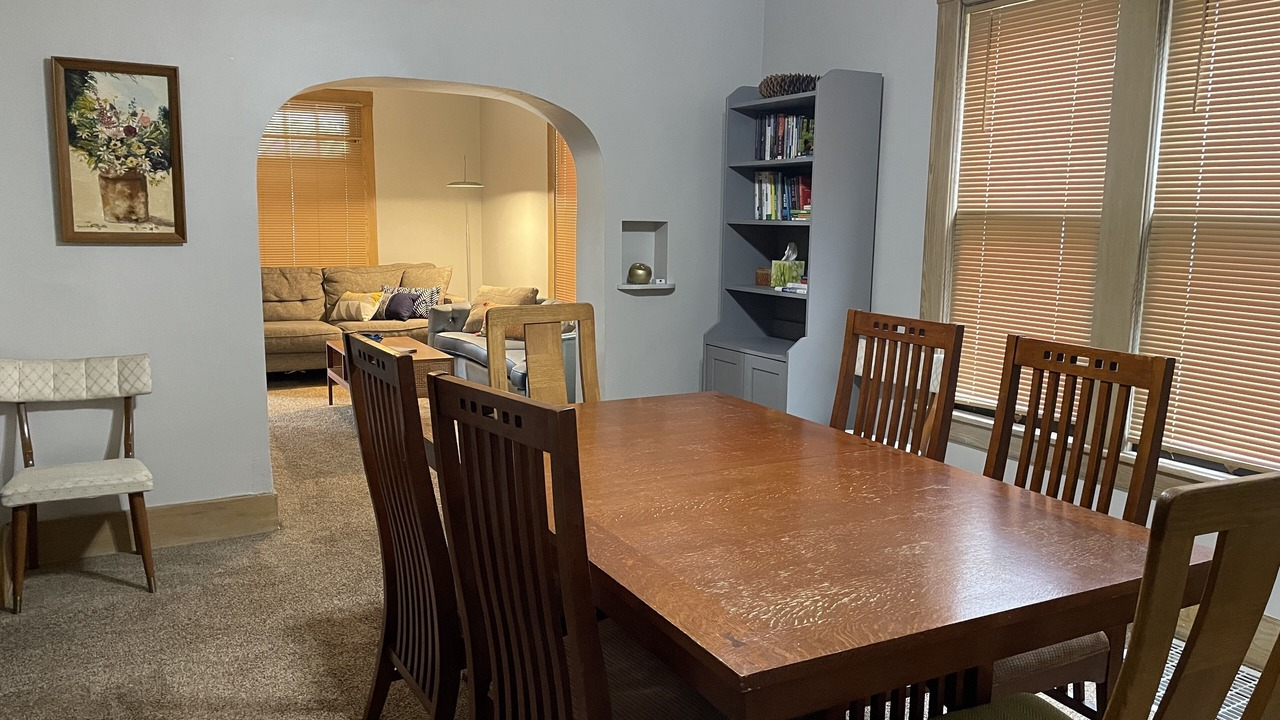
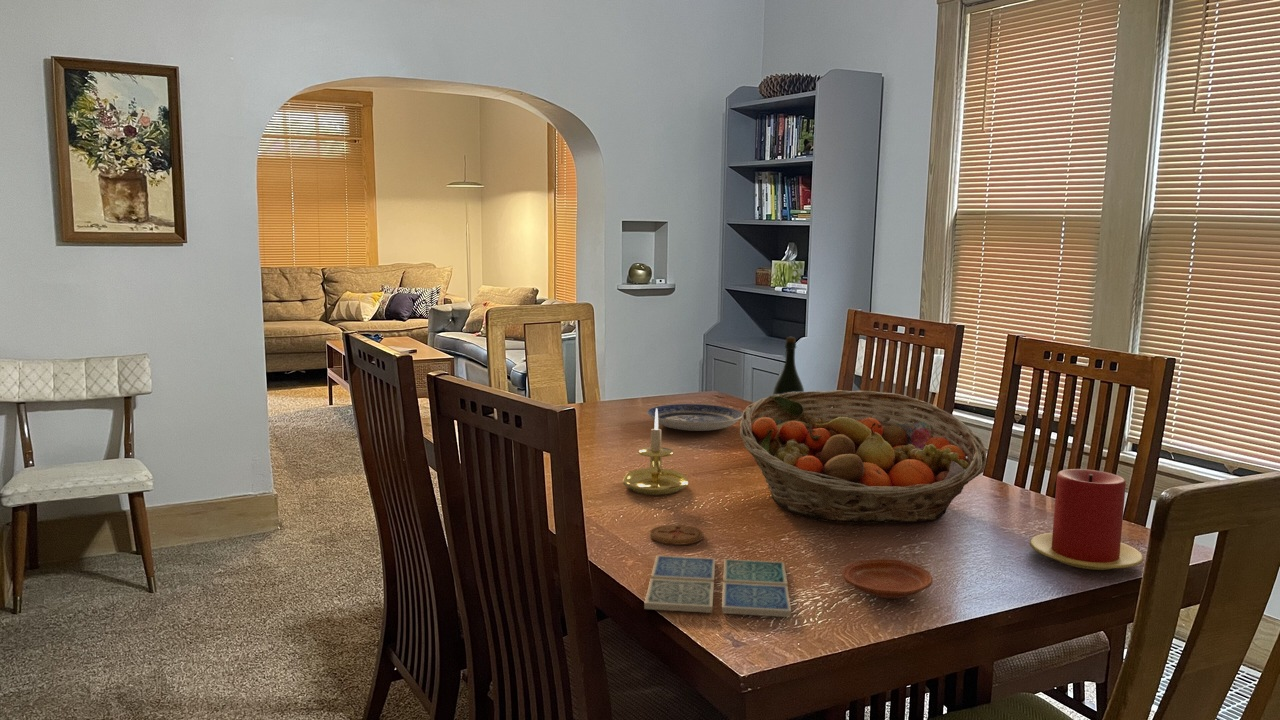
+ plate [646,403,743,432]
+ coaster [649,524,704,546]
+ candle [1029,468,1144,571]
+ plate [841,558,934,600]
+ candle holder [622,408,689,496]
+ fruit basket [739,389,988,525]
+ wine bottle [772,336,805,395]
+ drink coaster [643,554,792,618]
